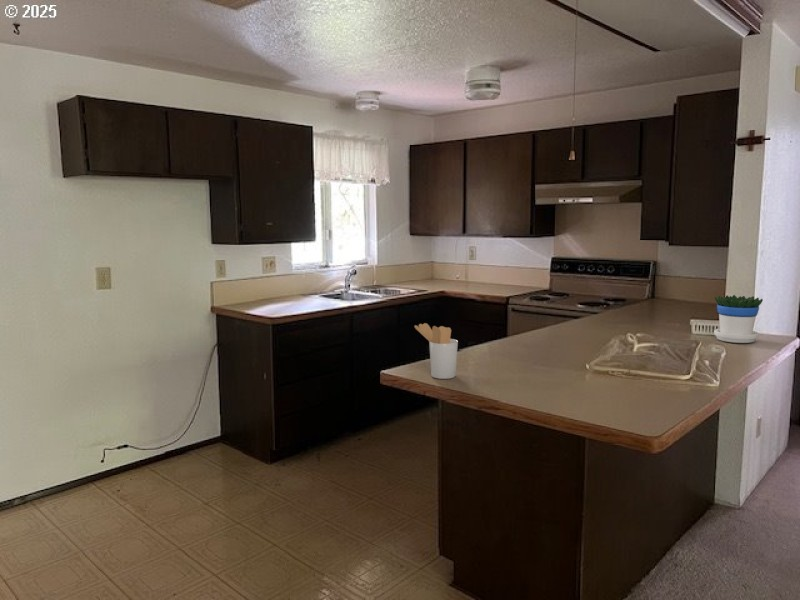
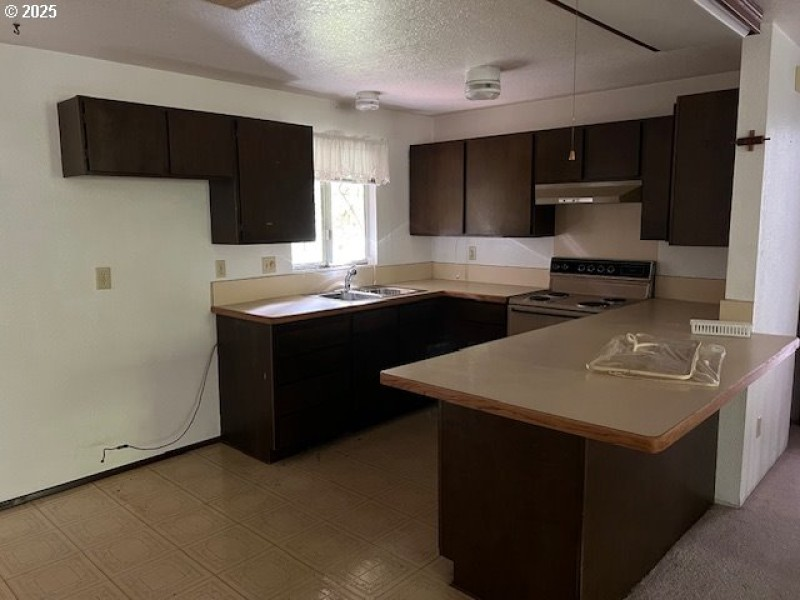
- utensil holder [413,322,459,380]
- flowerpot [713,294,764,344]
